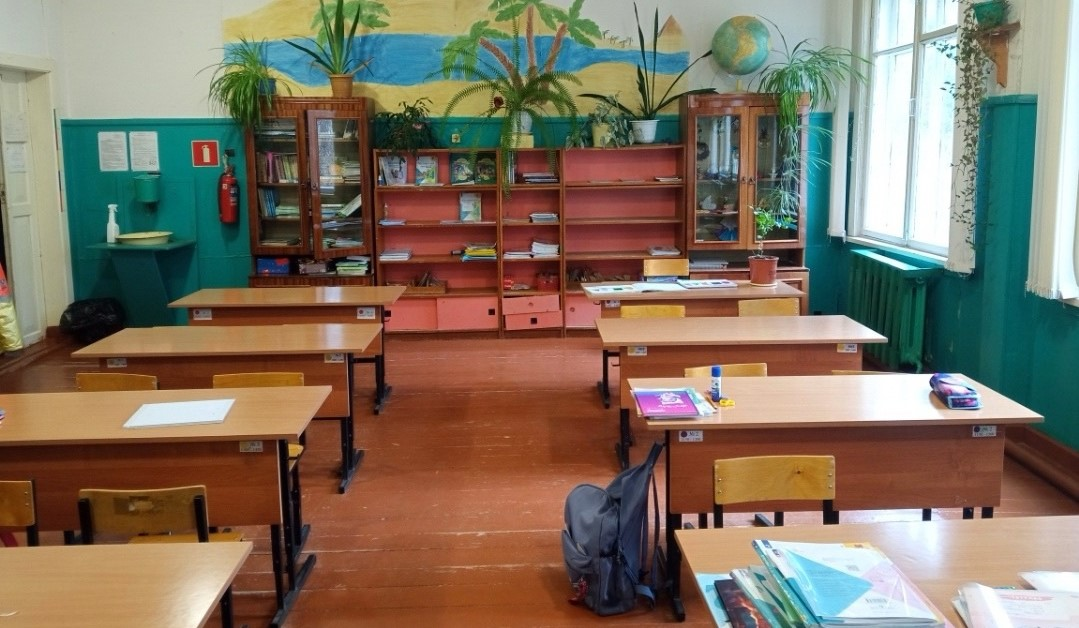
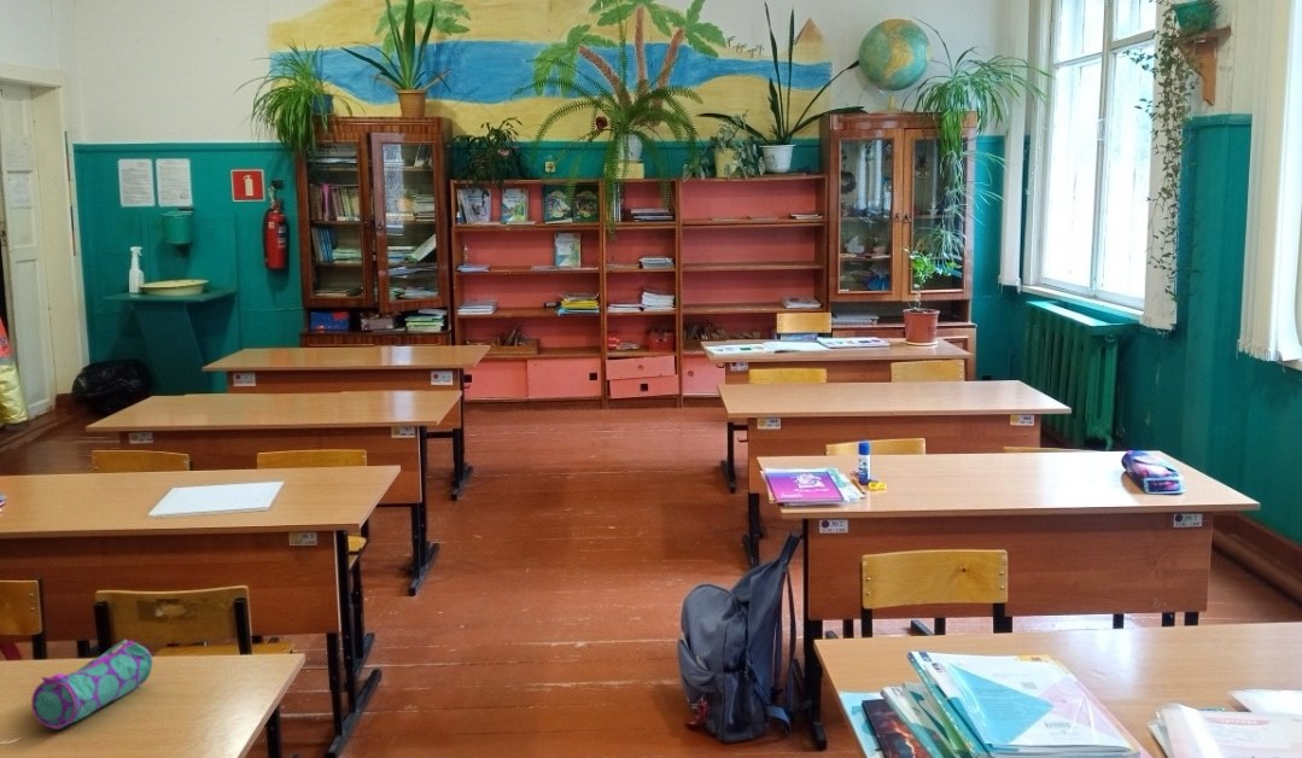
+ pencil case [30,639,153,730]
